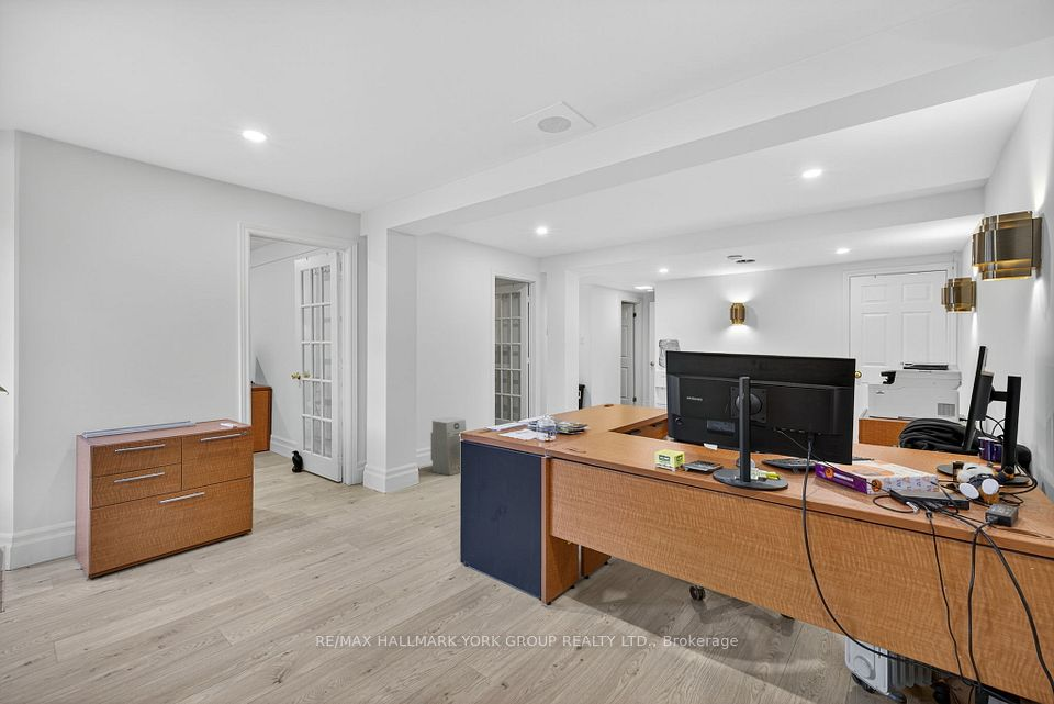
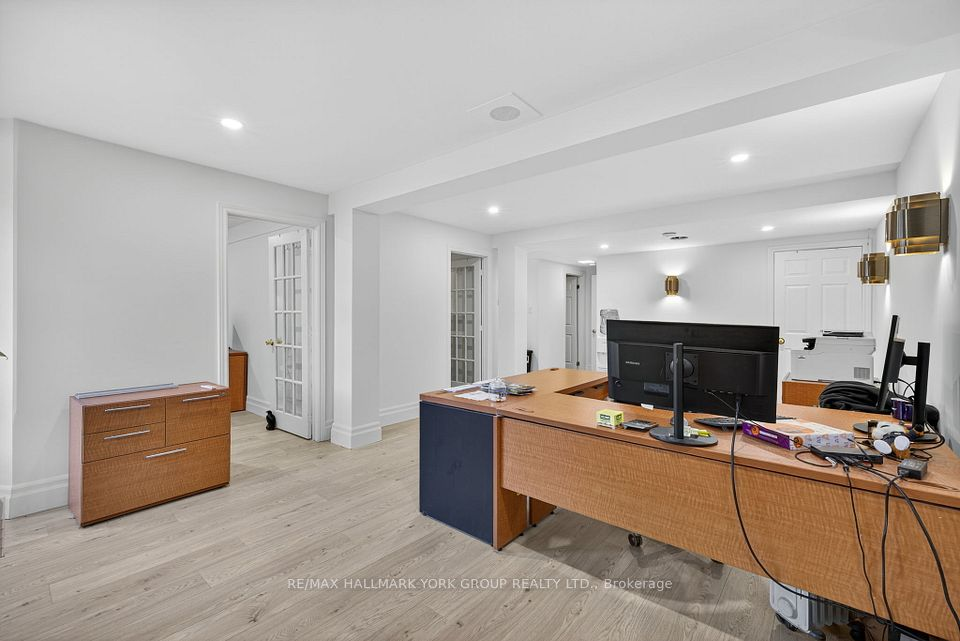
- fan [430,416,467,477]
